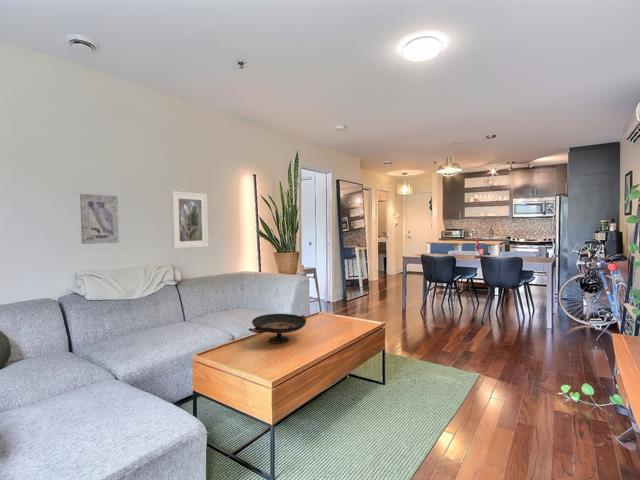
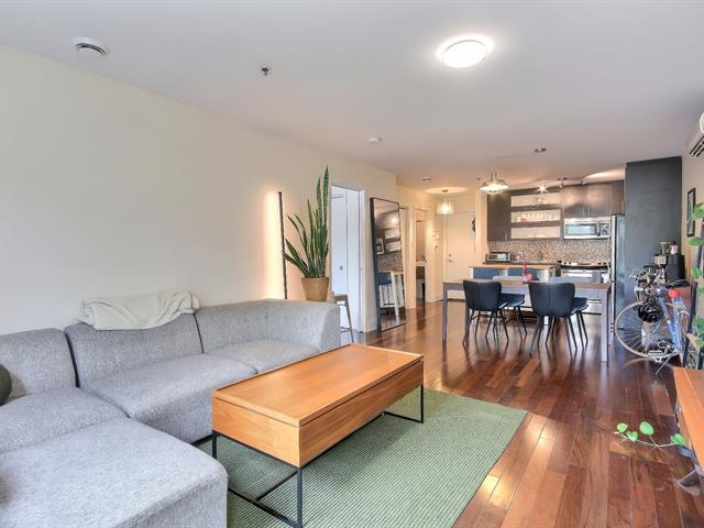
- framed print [170,190,209,249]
- decorative bowl [248,313,307,344]
- wall art [79,193,120,245]
